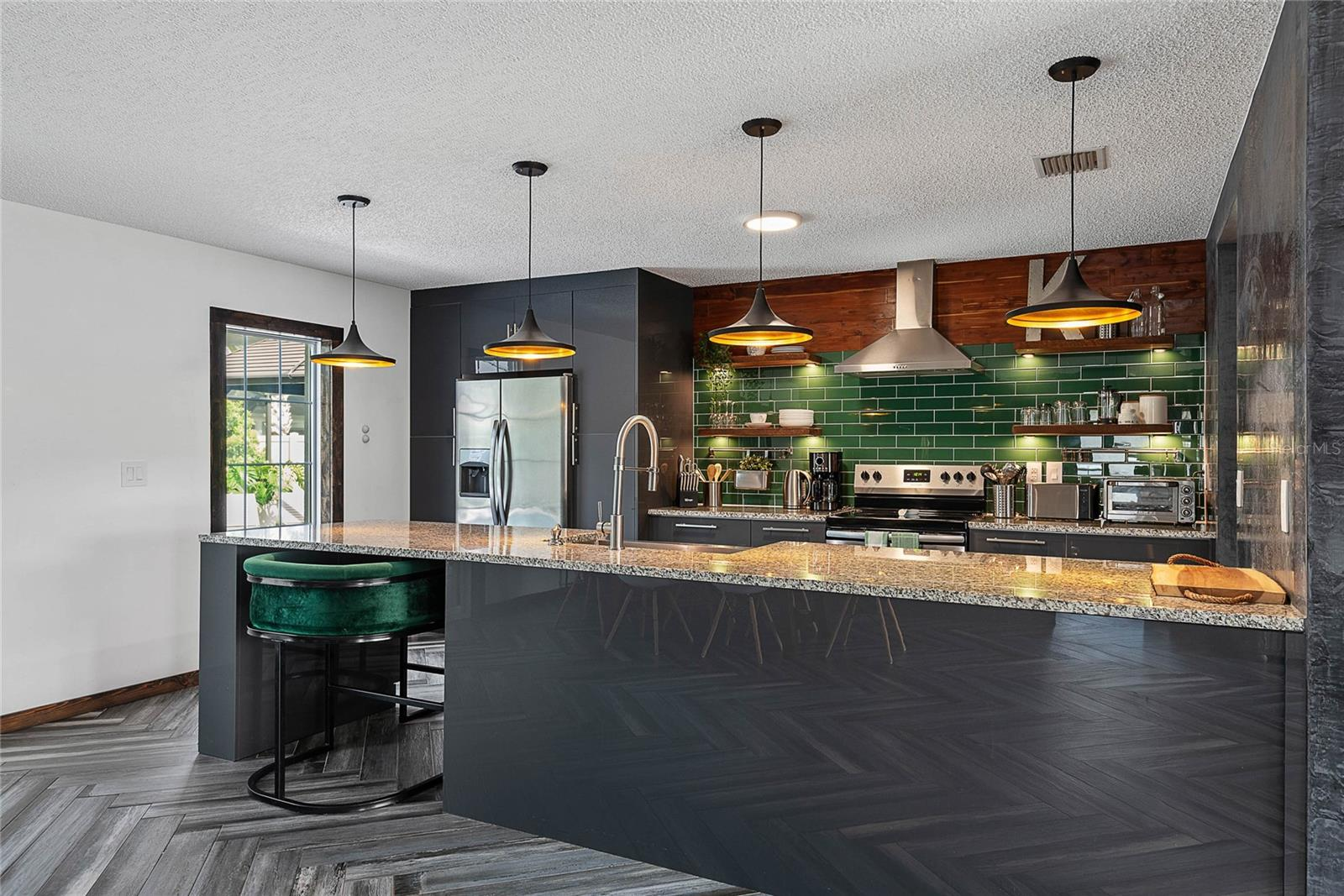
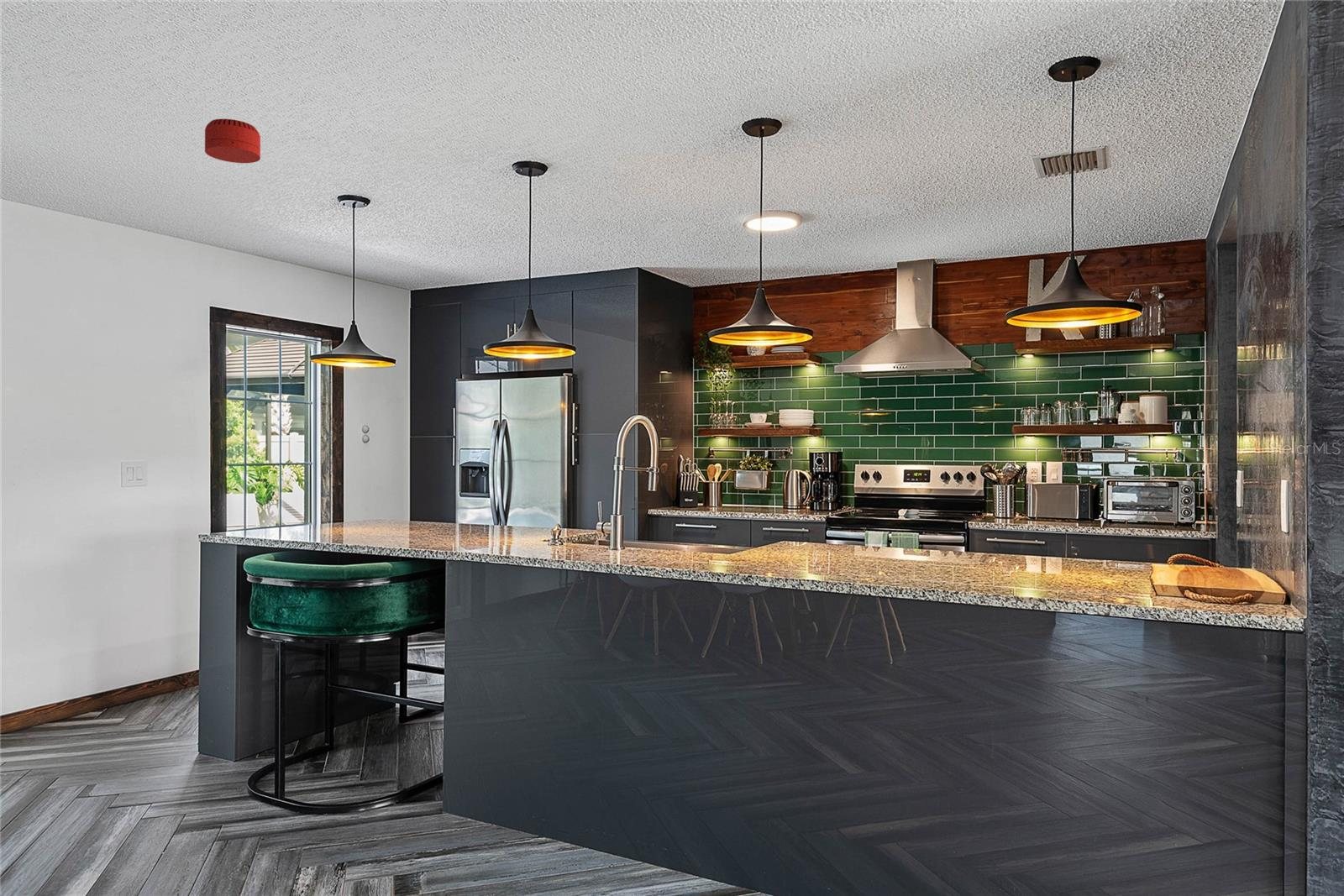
+ smoke detector [204,118,261,164]
